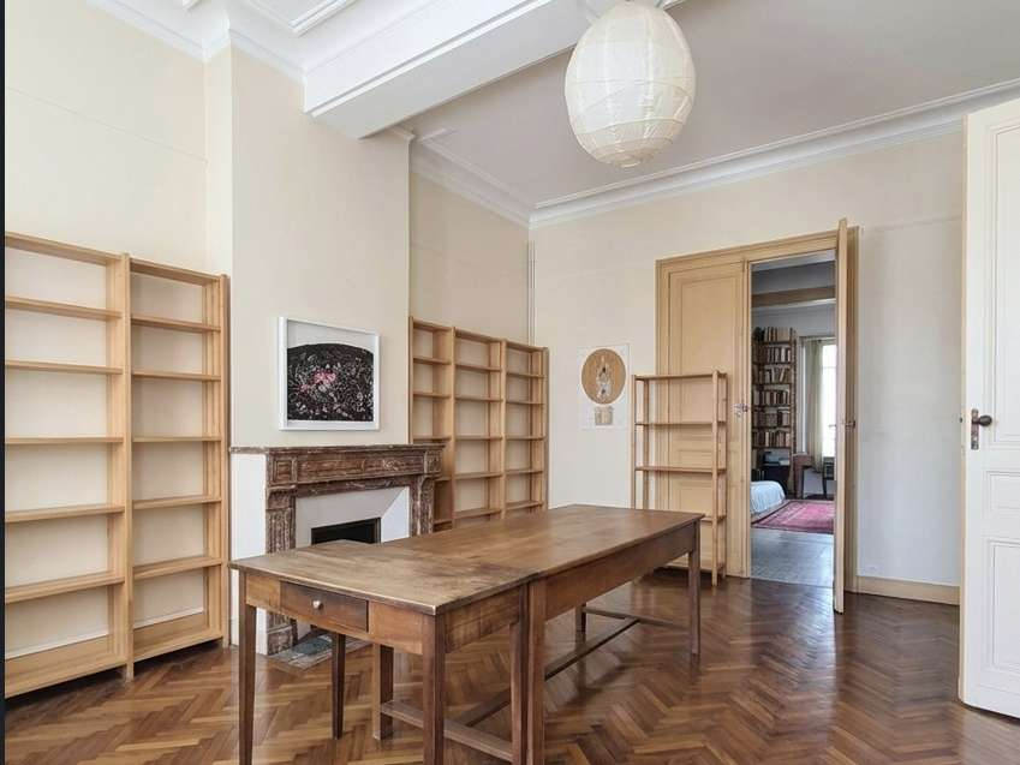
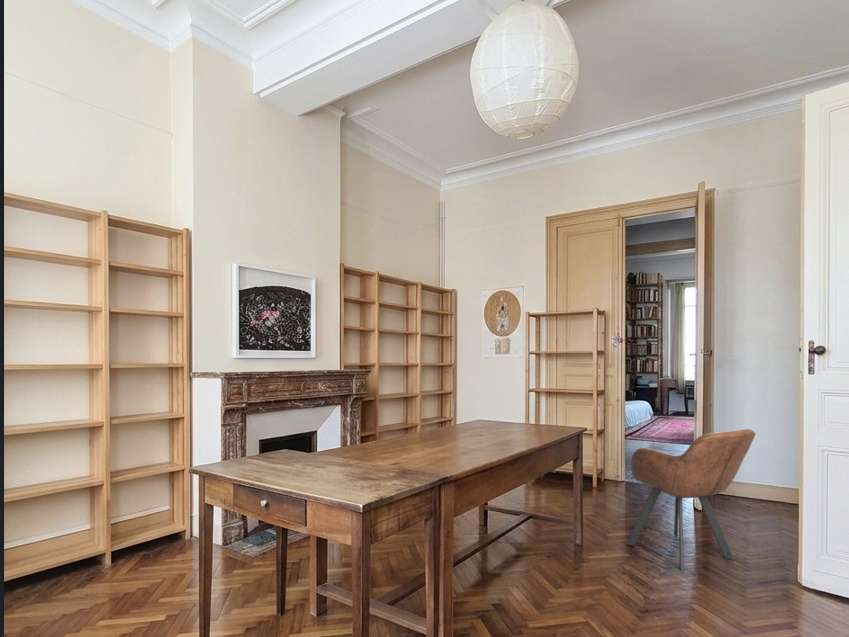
+ armchair [626,428,757,572]
